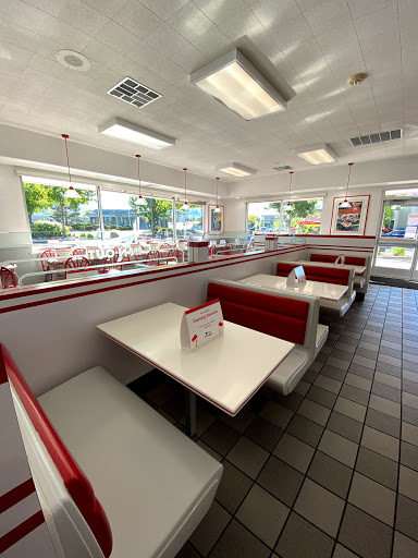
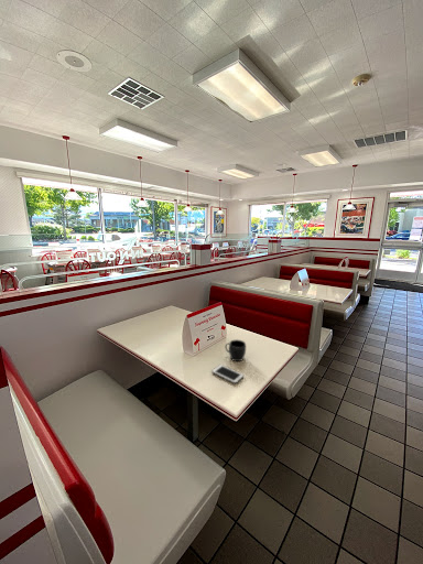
+ mug [225,338,247,362]
+ cell phone [210,364,245,384]
